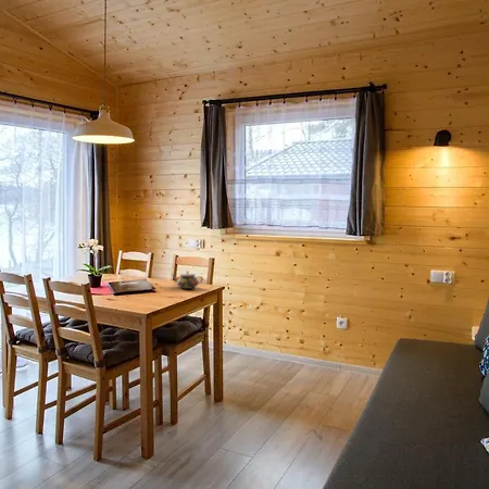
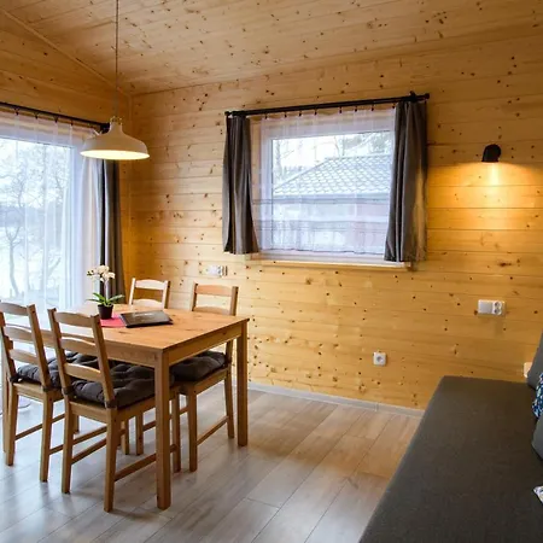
- teapot [172,269,204,290]
